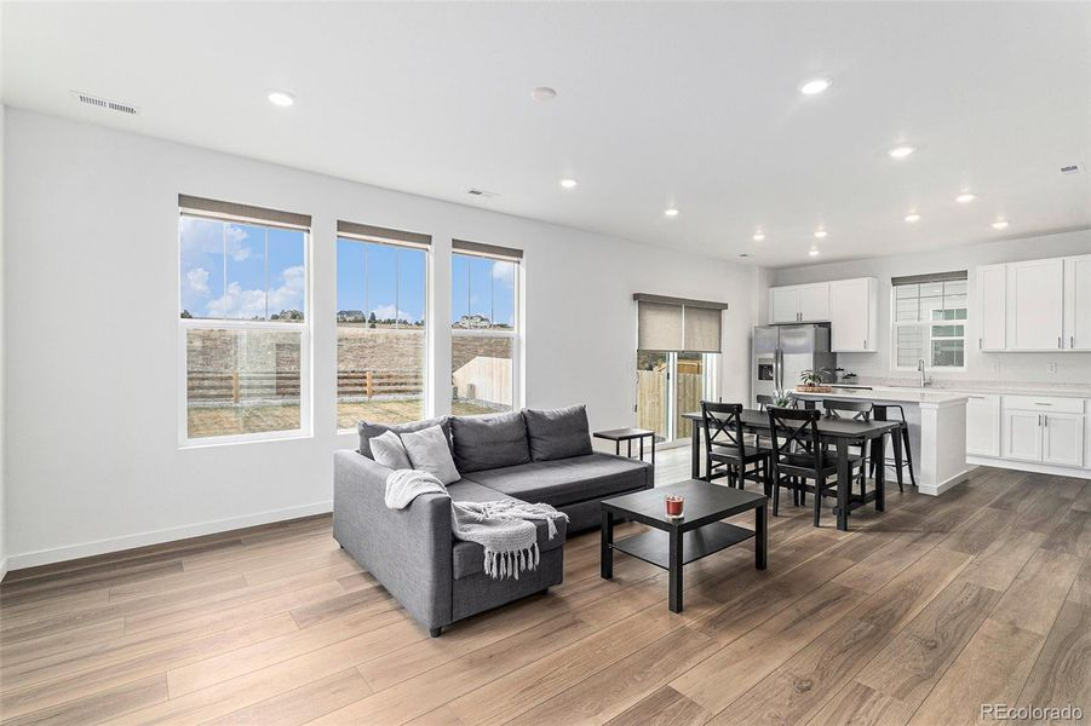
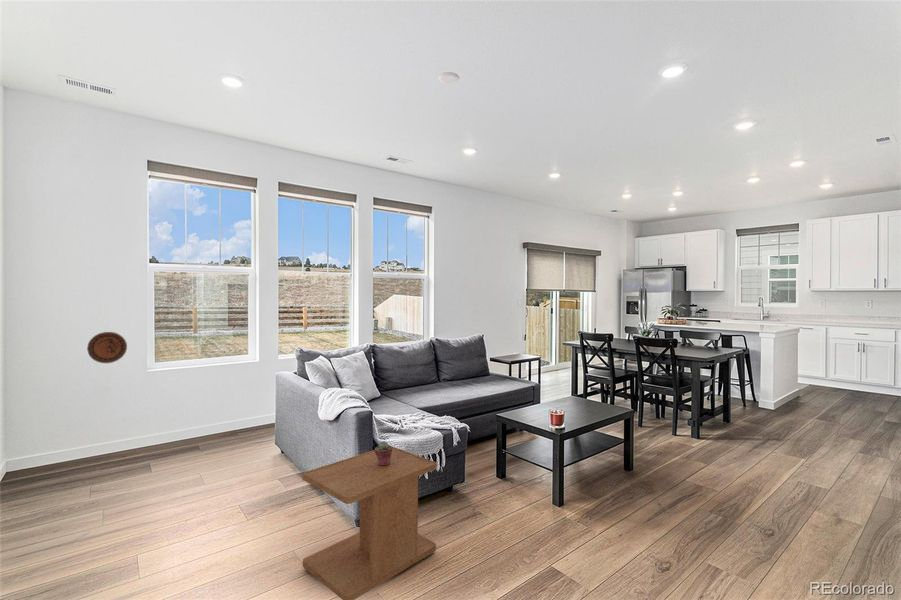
+ decorative plate [86,331,128,364]
+ side table [302,445,437,600]
+ potted succulent [374,440,392,466]
